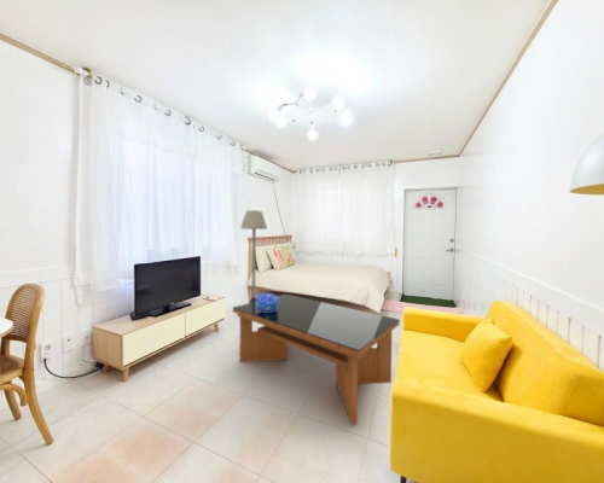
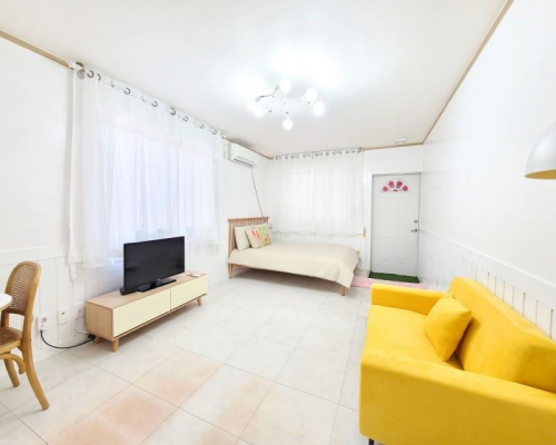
- floor lamp [239,209,269,303]
- coffee table [232,293,401,427]
- decorative box [256,292,279,313]
